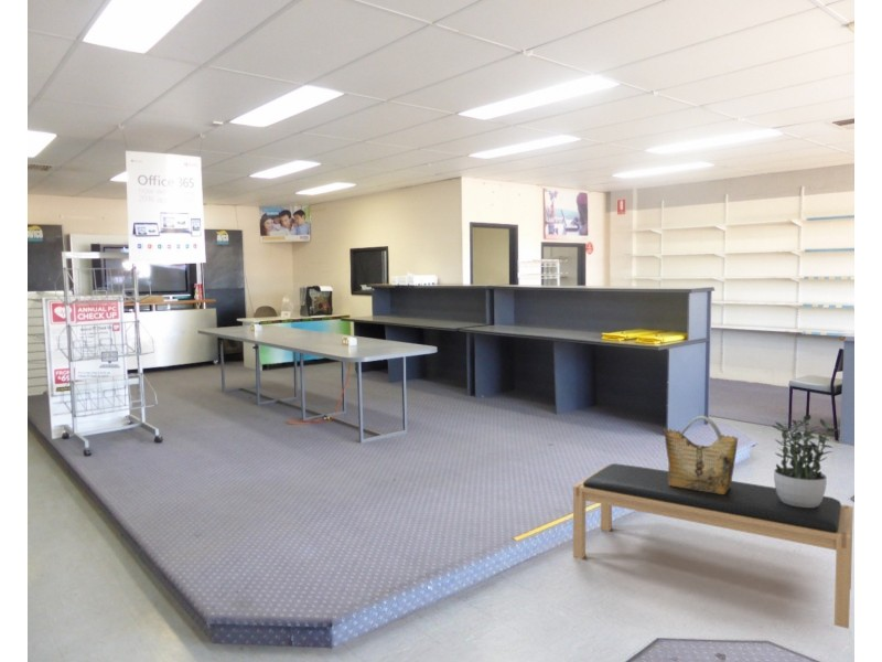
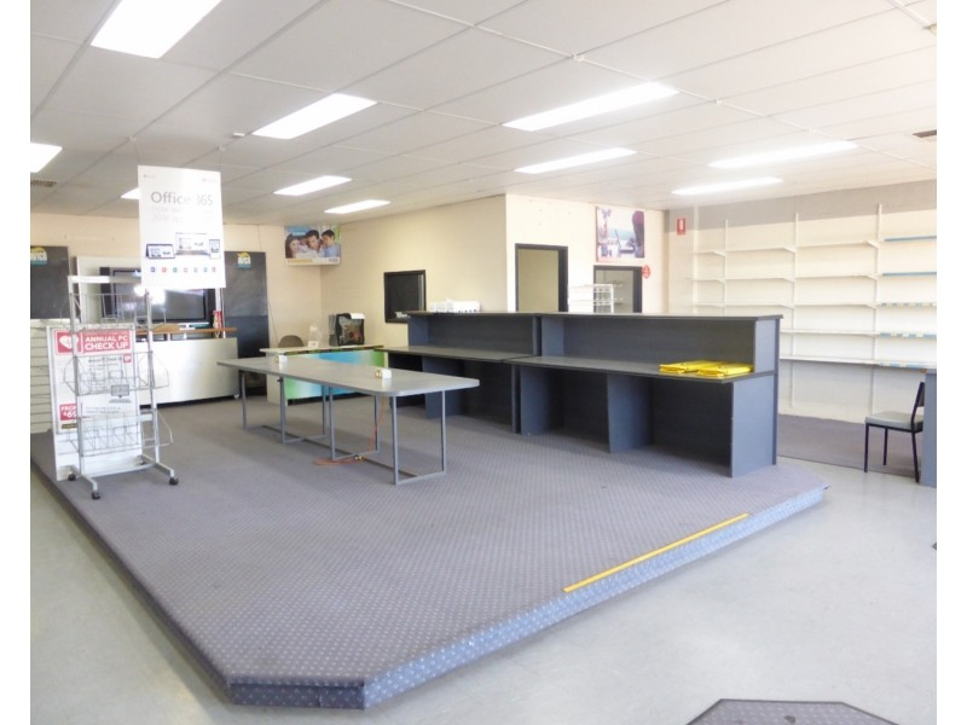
- bench [572,462,854,630]
- potted plant [773,414,838,508]
- grocery bag [664,415,739,494]
